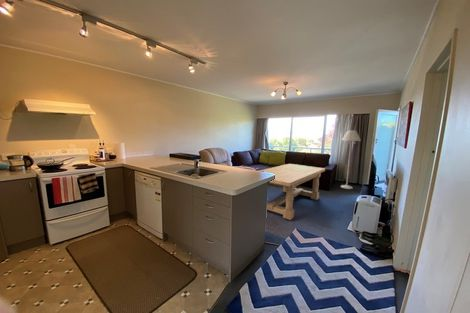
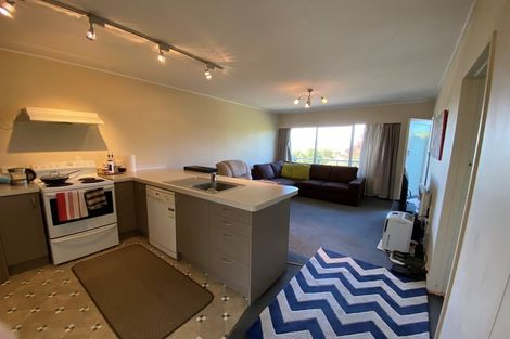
- floor lamp [340,129,362,190]
- dining table [259,163,326,221]
